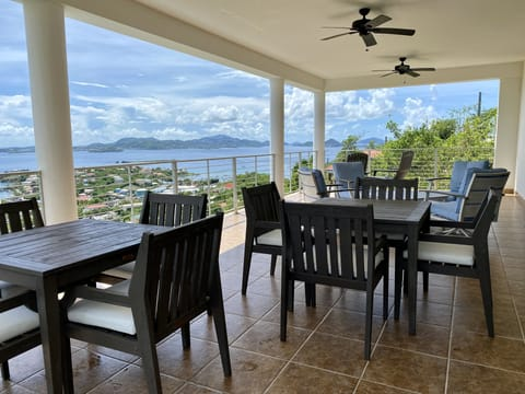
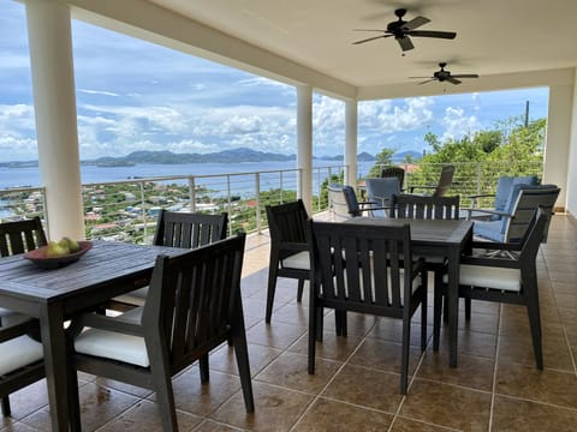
+ fruit bowl [22,235,95,270]
